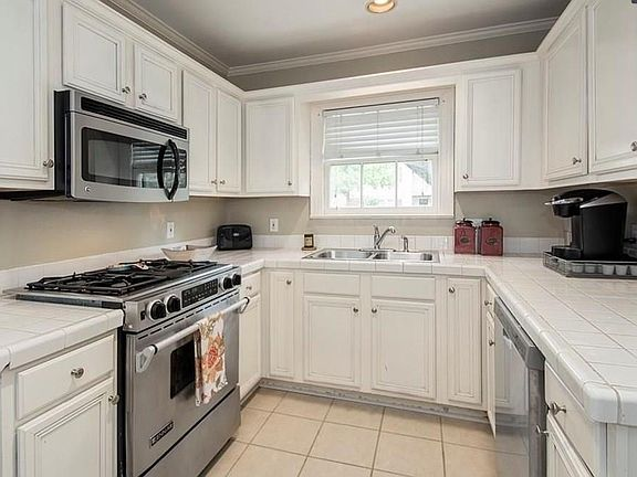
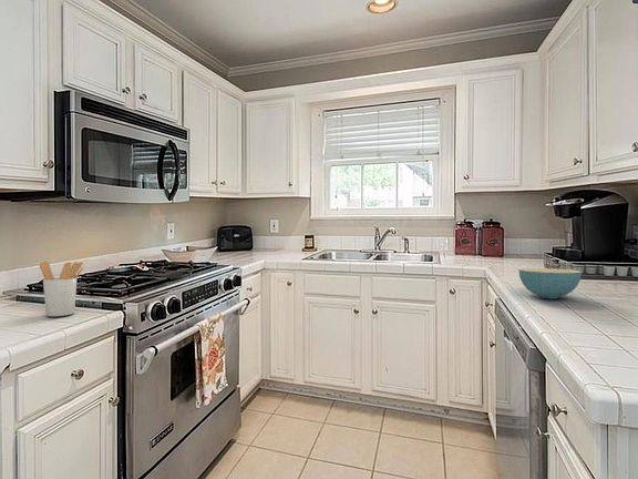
+ utensil holder [39,261,85,317]
+ cereal bowl [517,267,583,299]
